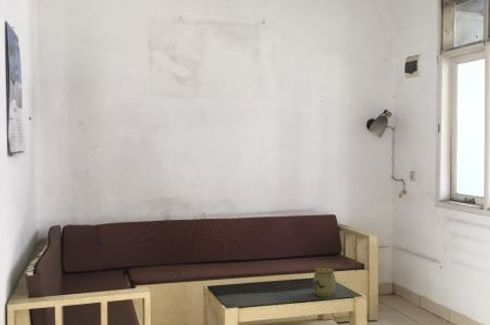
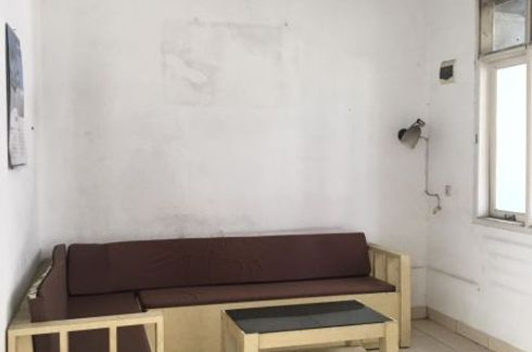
- jar [312,264,337,298]
